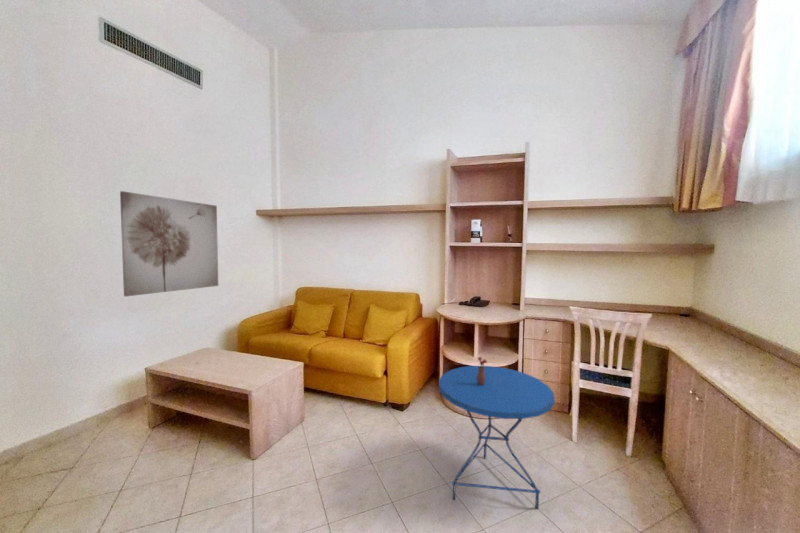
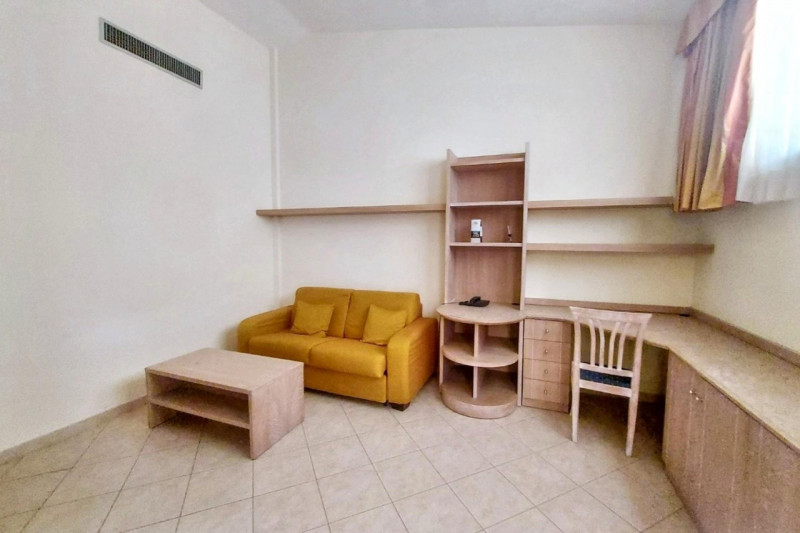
- wall art [119,190,219,297]
- side table [438,356,556,510]
